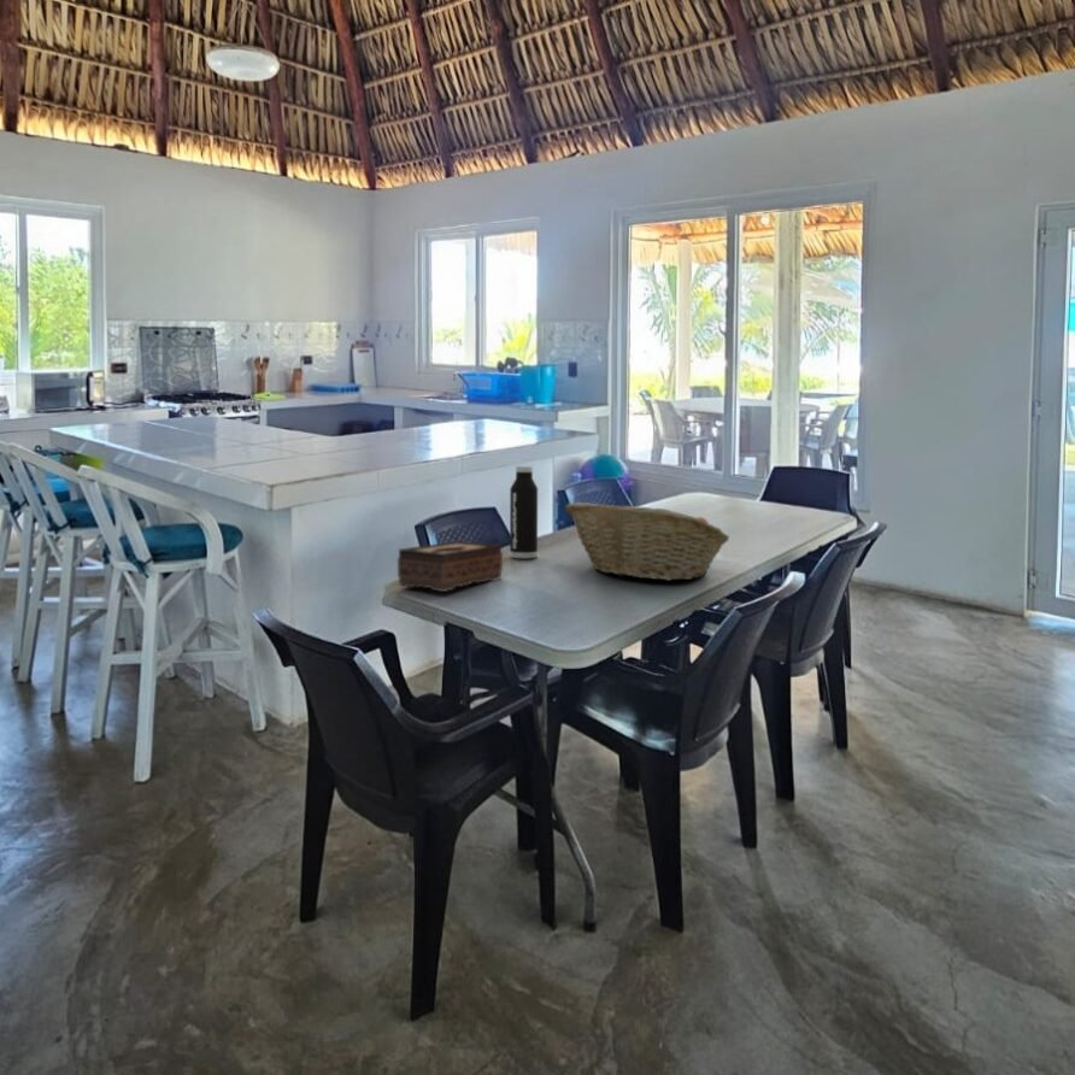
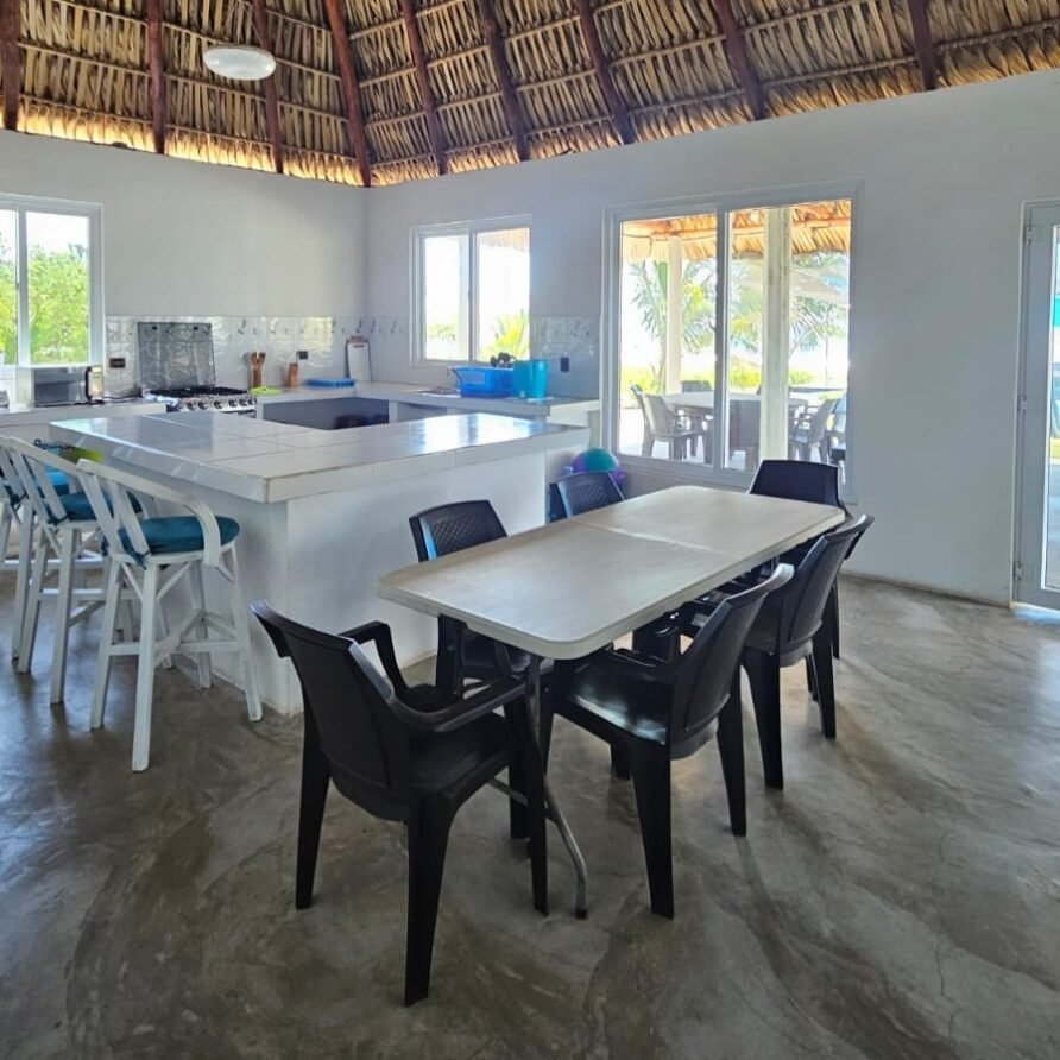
- fruit basket [564,501,730,582]
- water bottle [509,465,539,559]
- tissue box [396,540,504,593]
